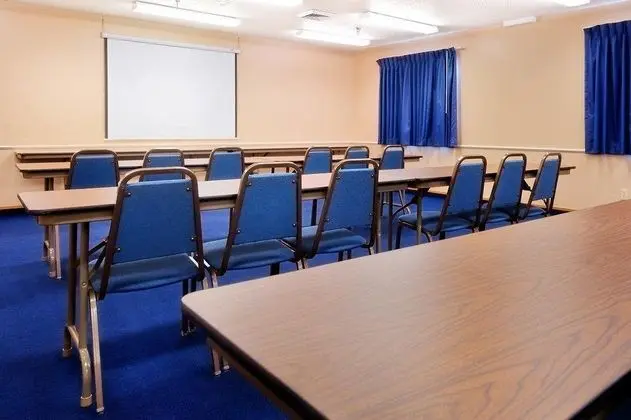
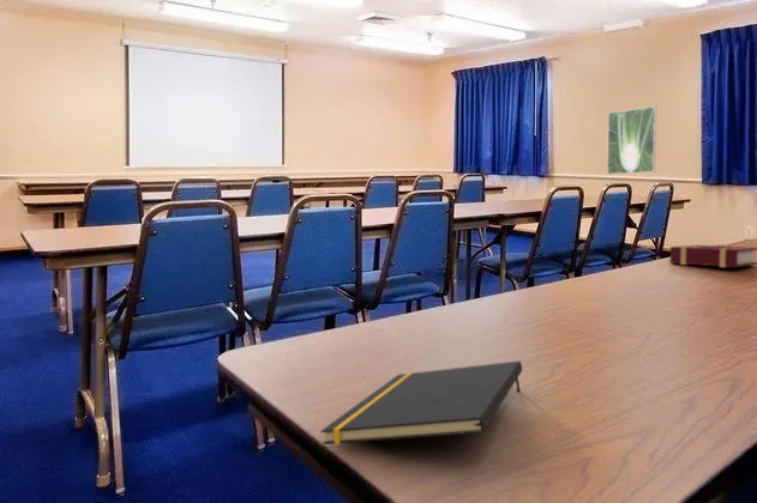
+ notepad [320,359,523,446]
+ book [668,243,757,268]
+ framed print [606,105,657,176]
